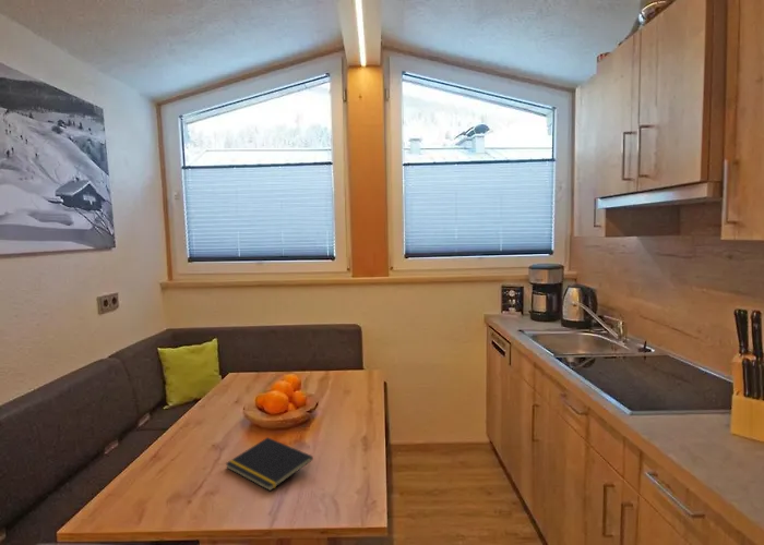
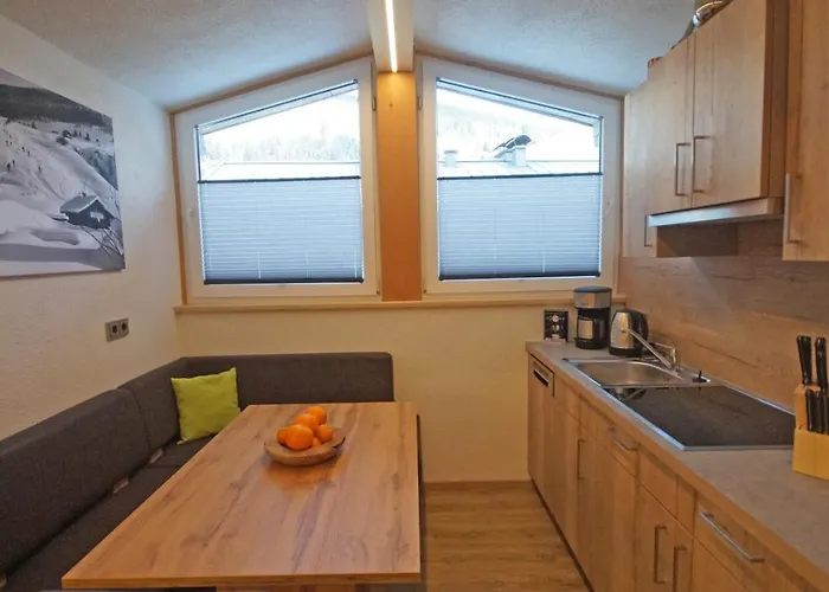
- notepad [224,436,314,492]
